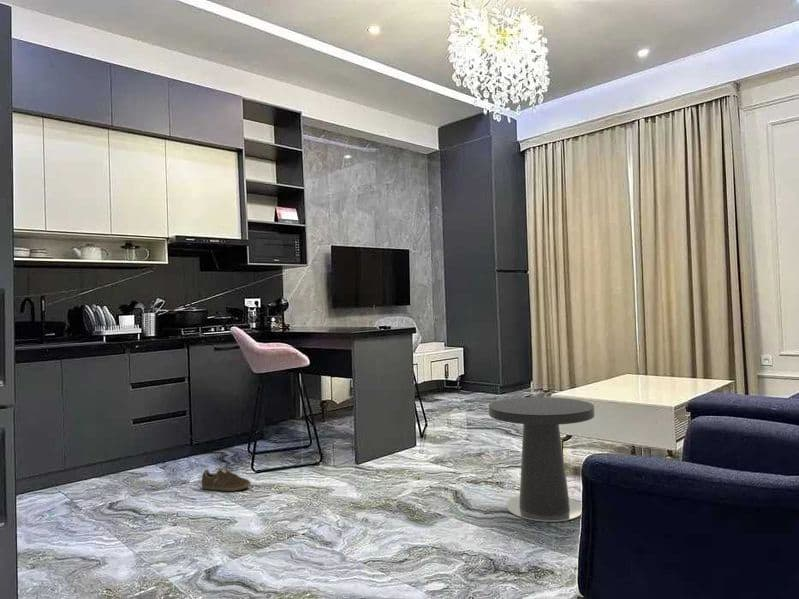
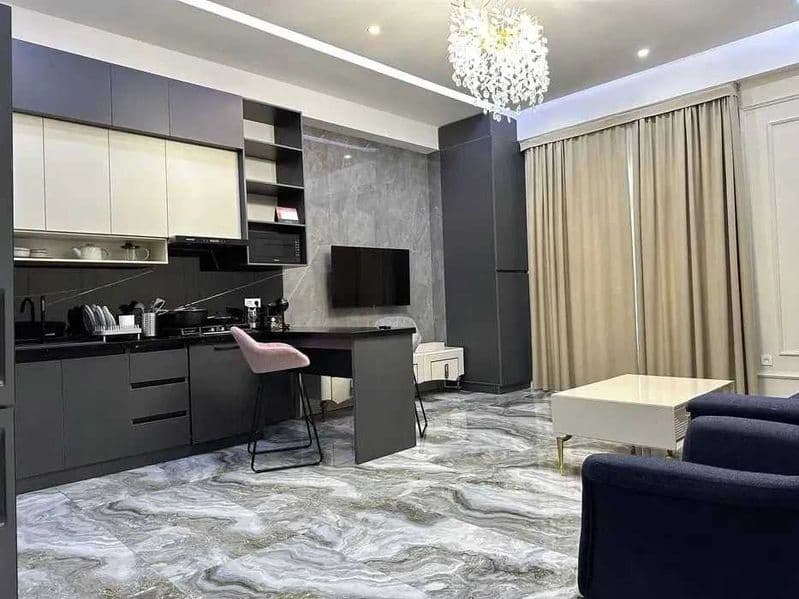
- sneaker [201,468,252,492]
- side table [488,396,596,523]
